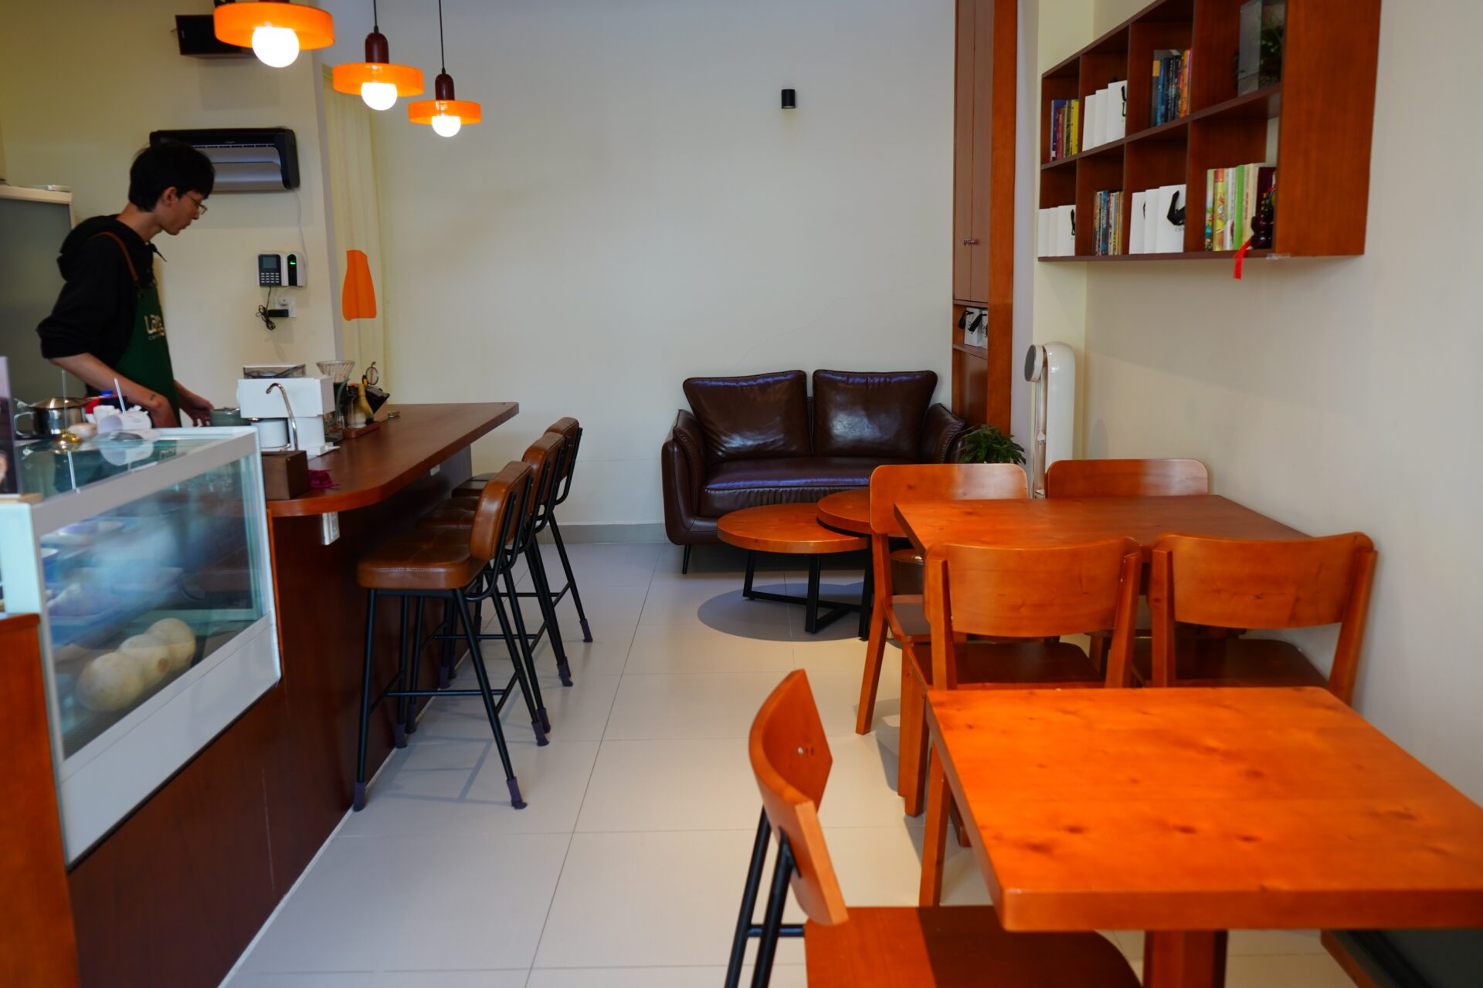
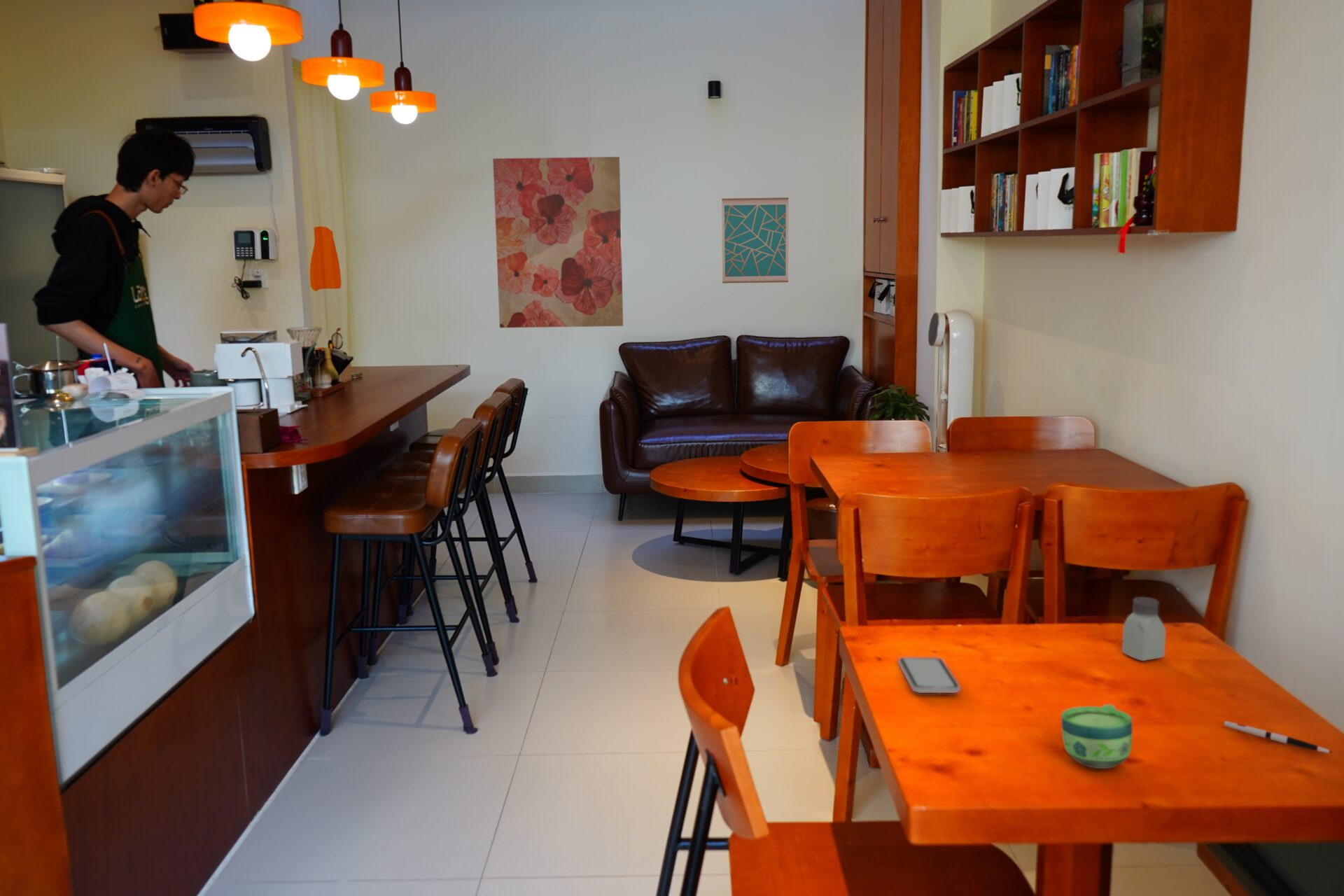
+ pen [1223,720,1334,754]
+ wall art [492,156,624,328]
+ cup [1061,703,1133,769]
+ smartphone [897,657,960,694]
+ wall art [721,197,790,284]
+ saltshaker [1121,596,1166,661]
